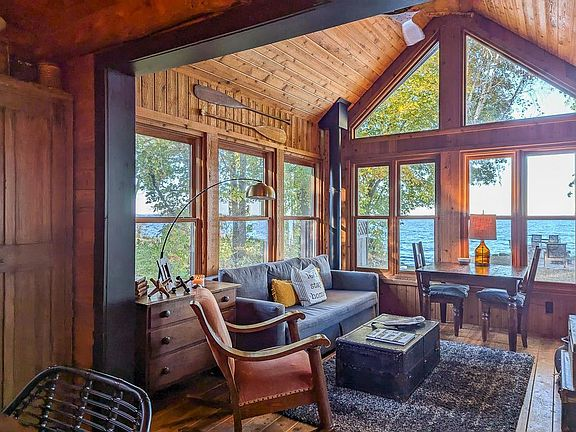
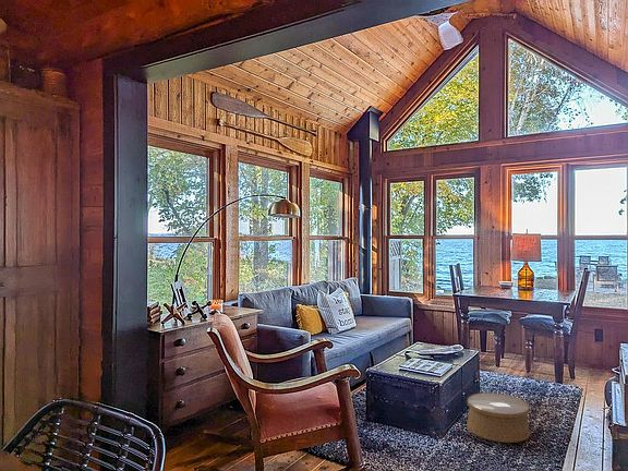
+ woven basket [466,391,531,444]
